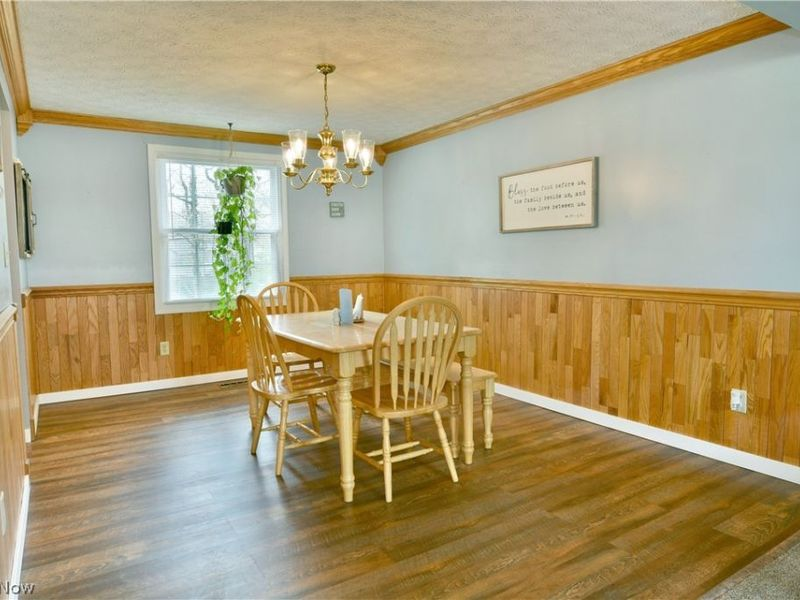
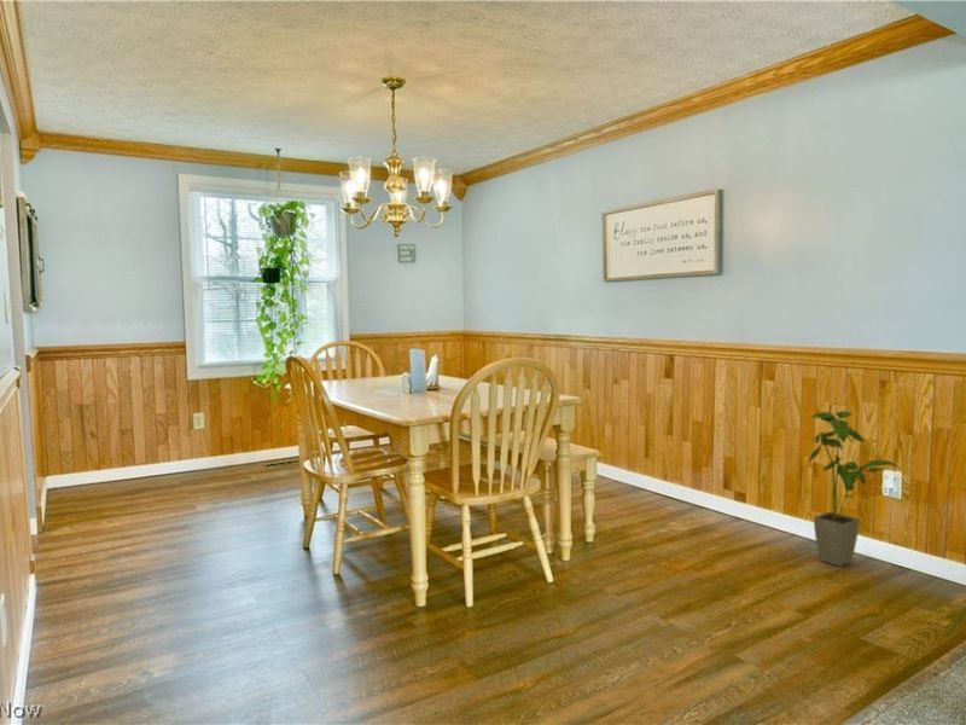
+ house plant [805,410,903,568]
